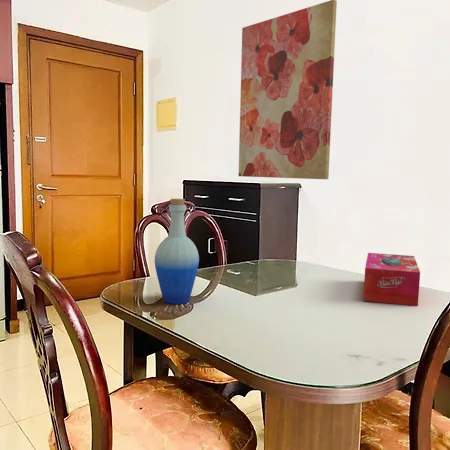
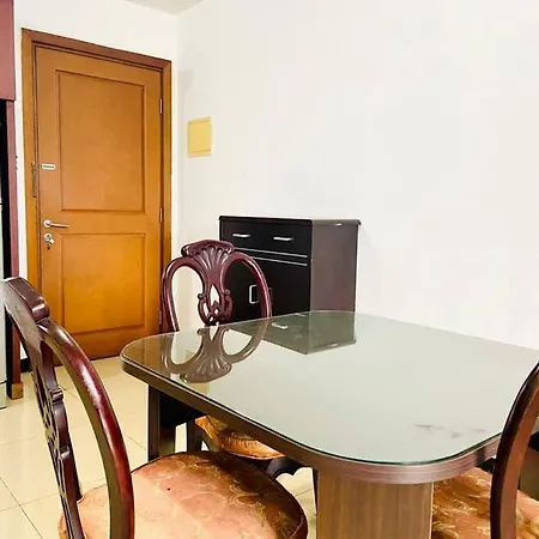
- wall art [238,0,338,180]
- tissue box [362,252,421,307]
- bottle [154,198,200,305]
